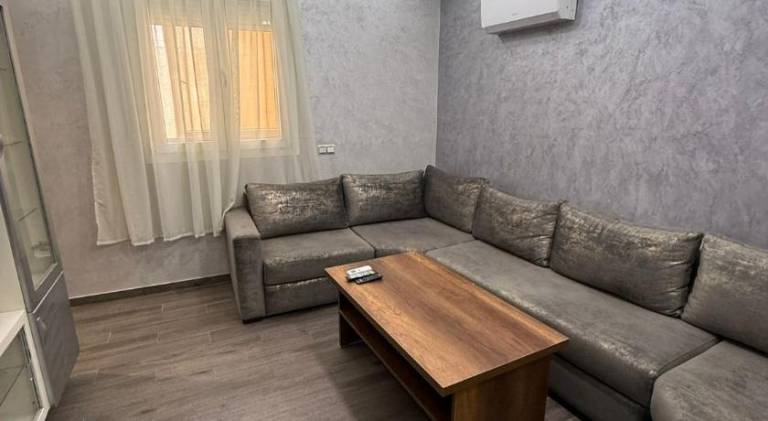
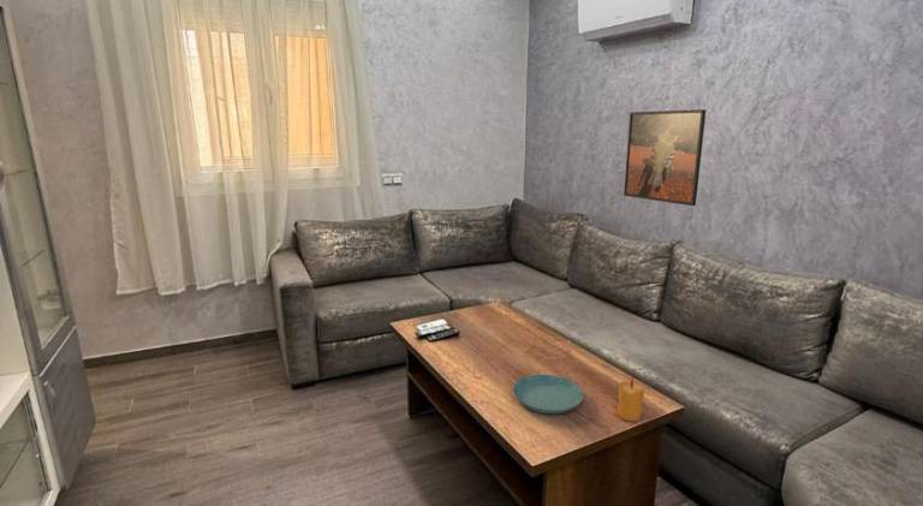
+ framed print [623,108,707,207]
+ saucer [512,374,584,415]
+ candle [615,375,645,422]
